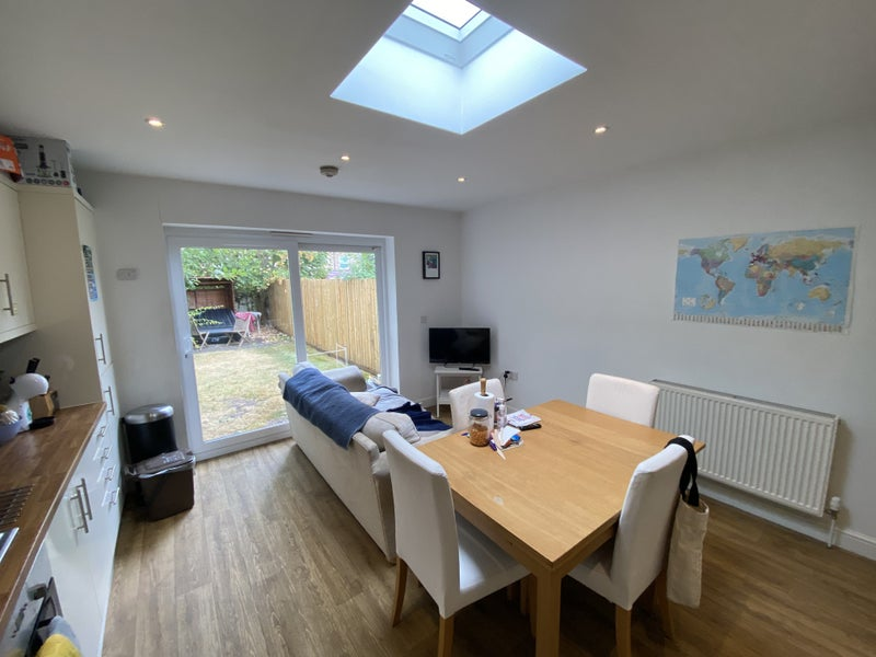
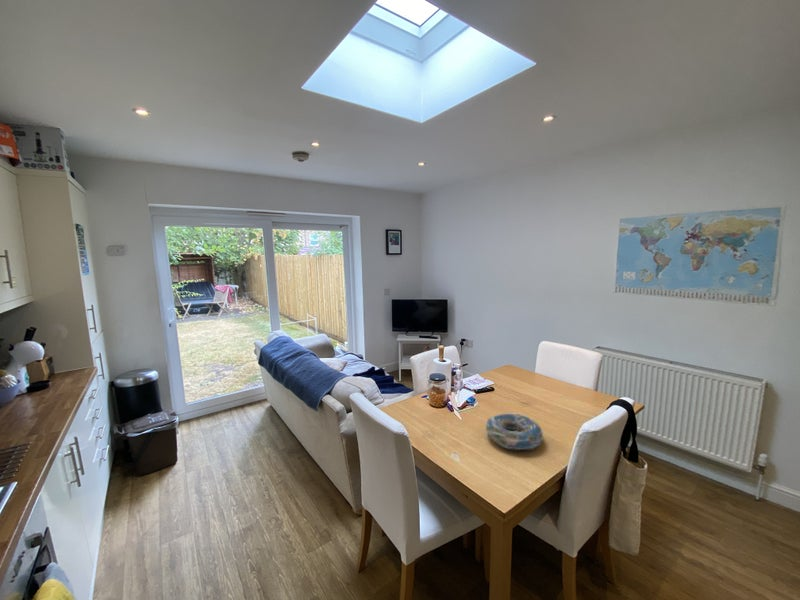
+ decorative bowl [485,412,545,452]
